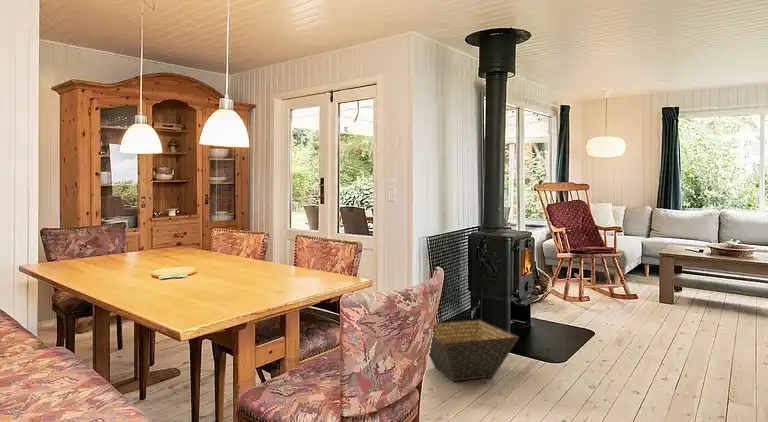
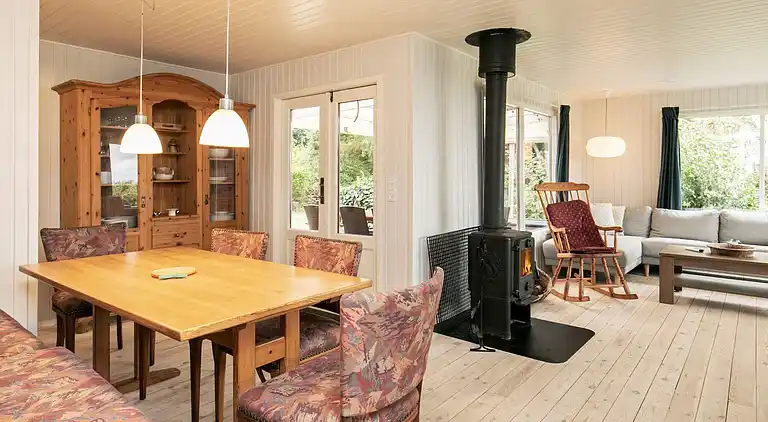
- basket [428,319,520,382]
